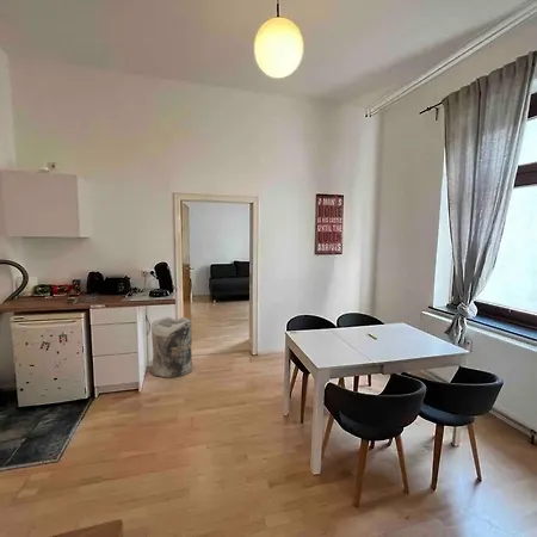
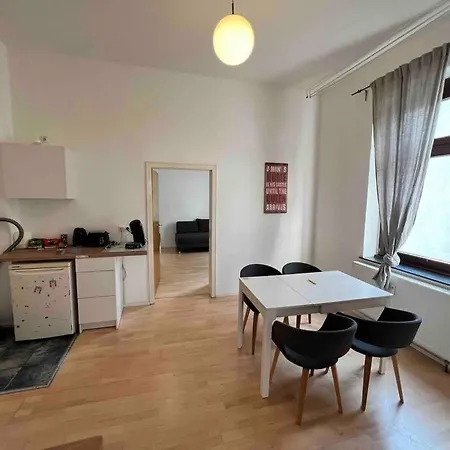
- bag [148,316,193,379]
